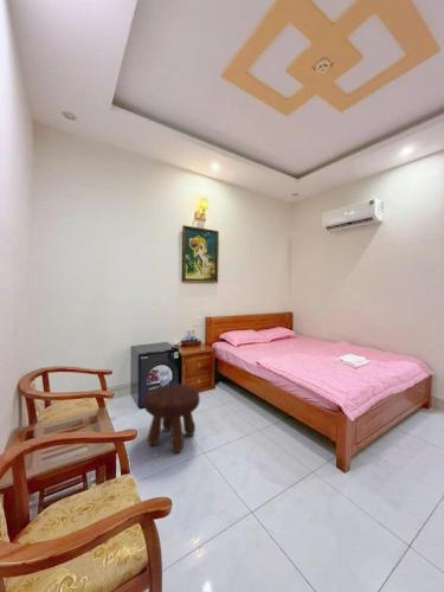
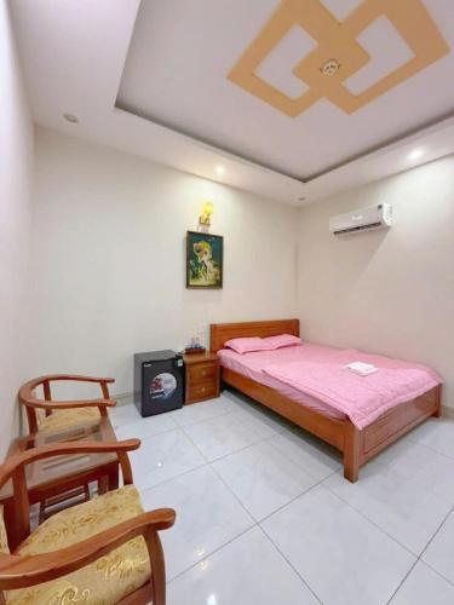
- footstool [142,382,201,453]
